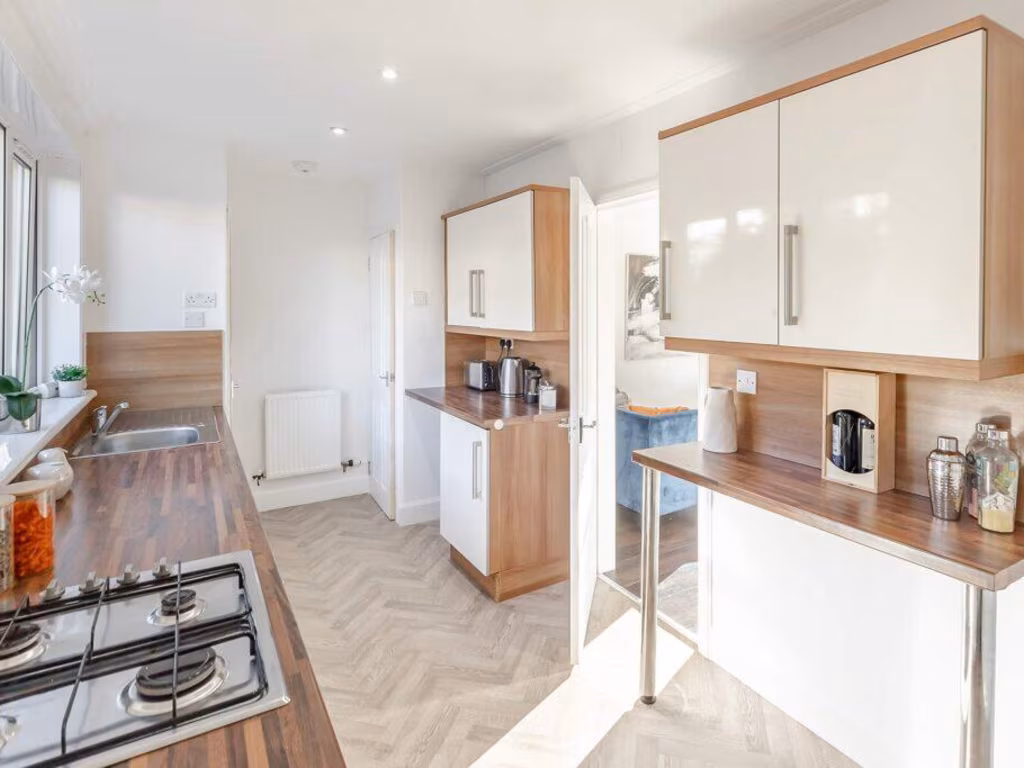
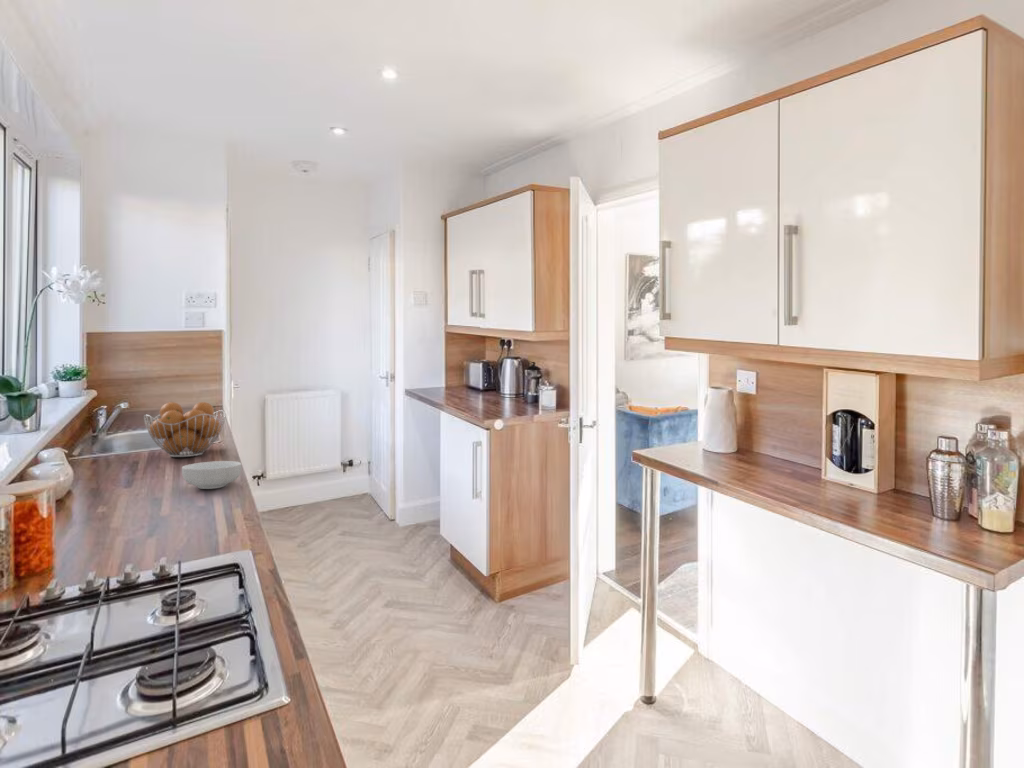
+ fruit basket [143,401,226,458]
+ cereal bowl [181,460,242,490]
